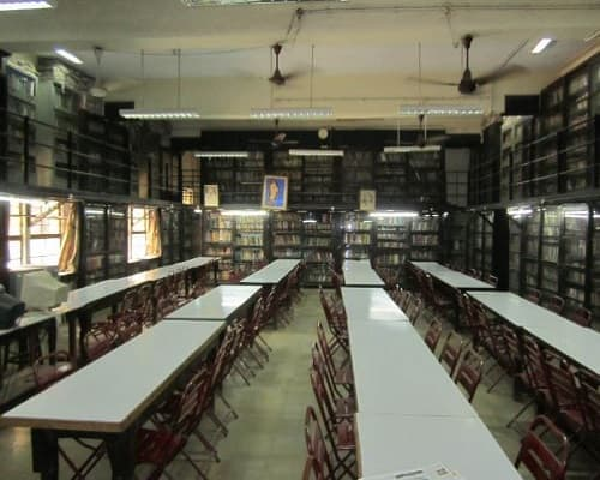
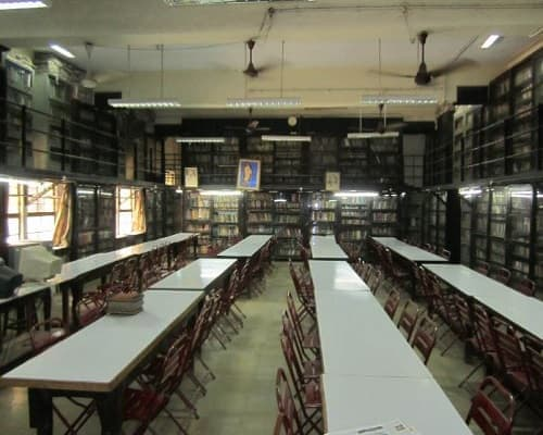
+ book stack [103,291,146,315]
